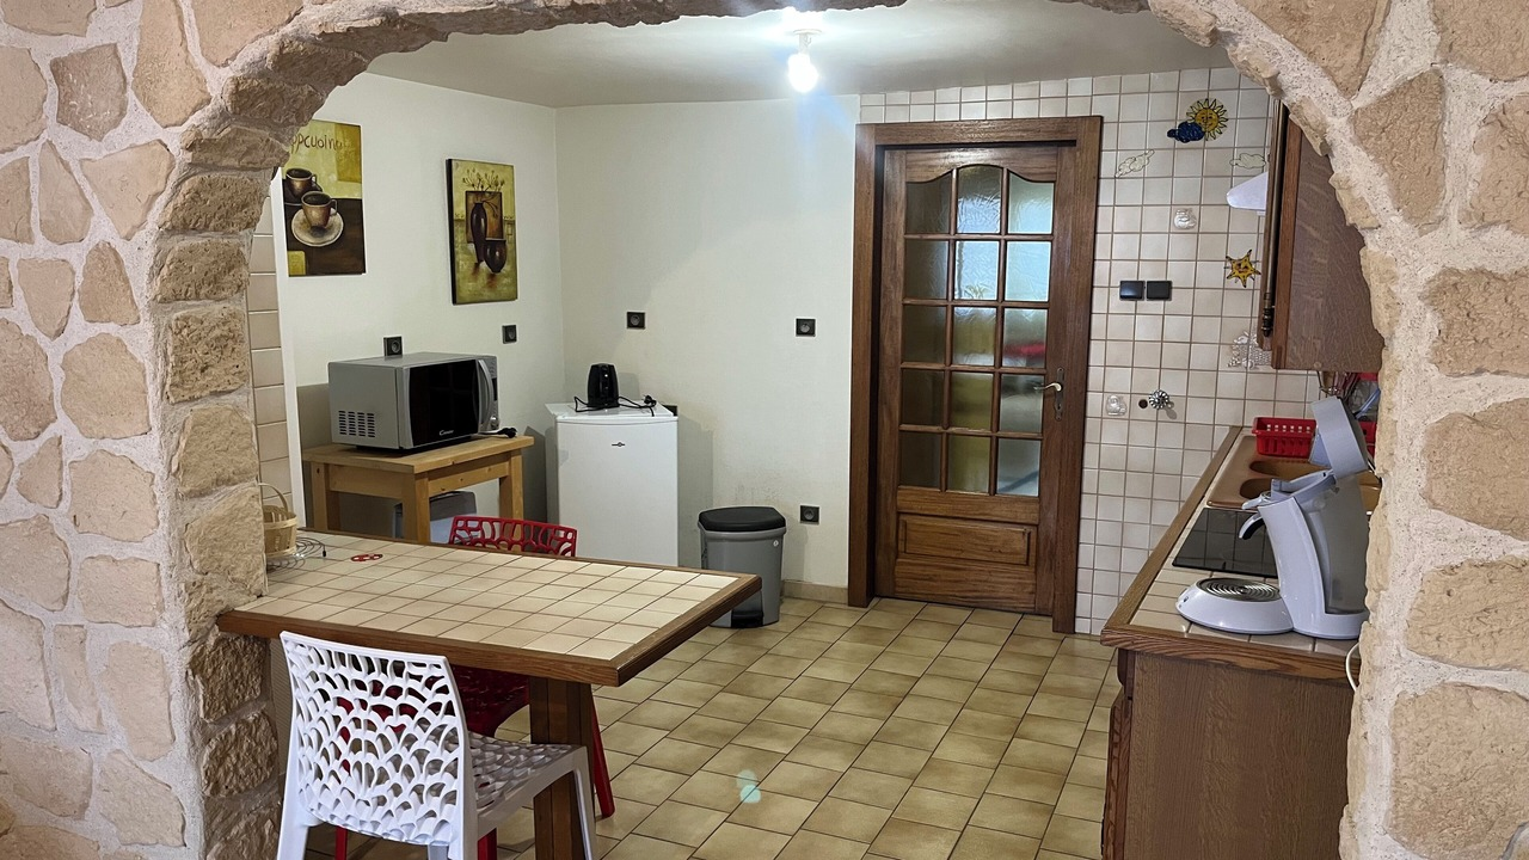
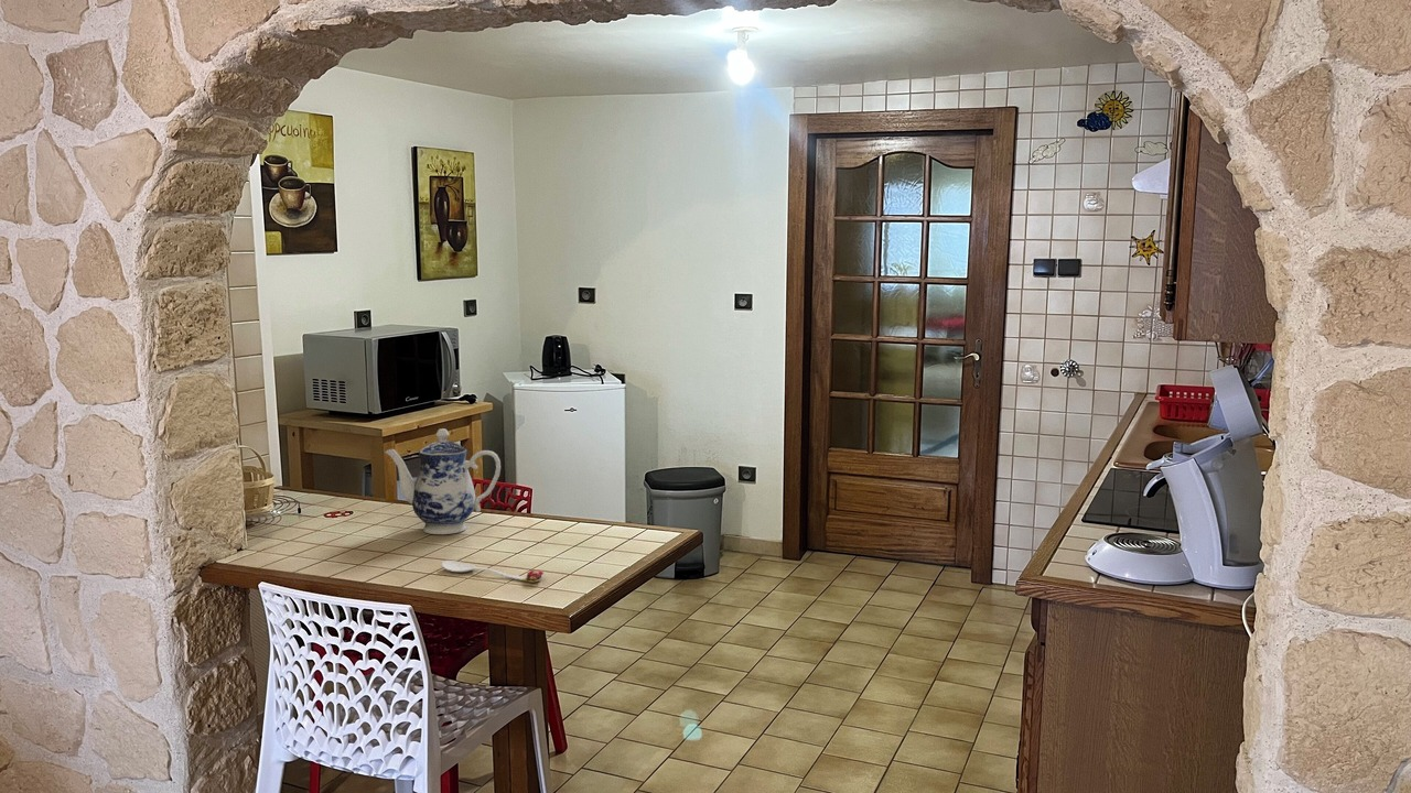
+ teapot [384,427,502,535]
+ spoon [441,560,545,584]
